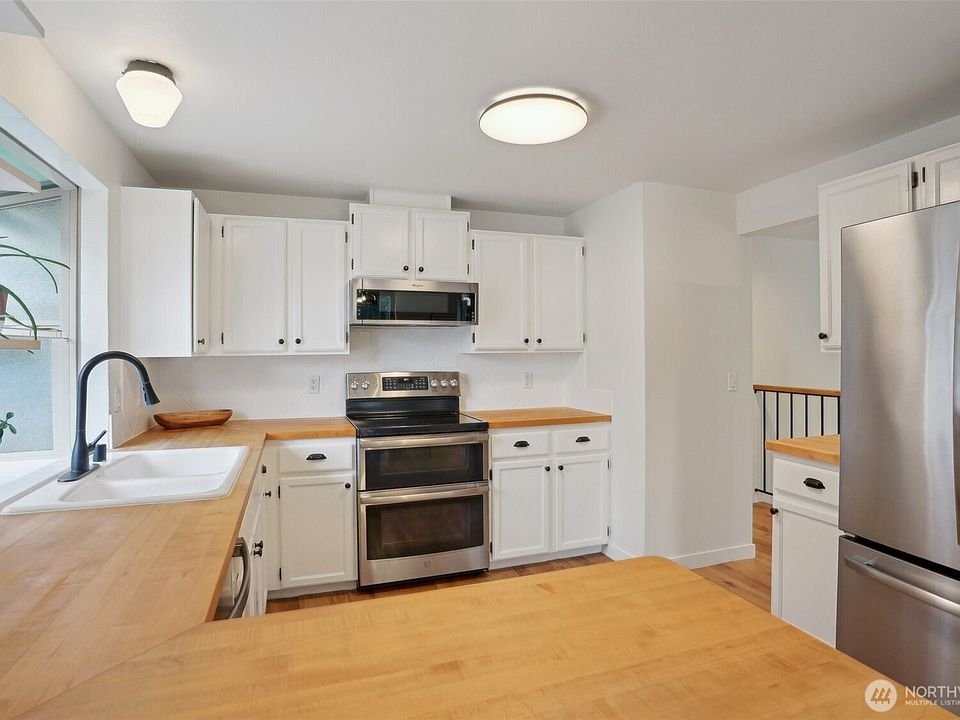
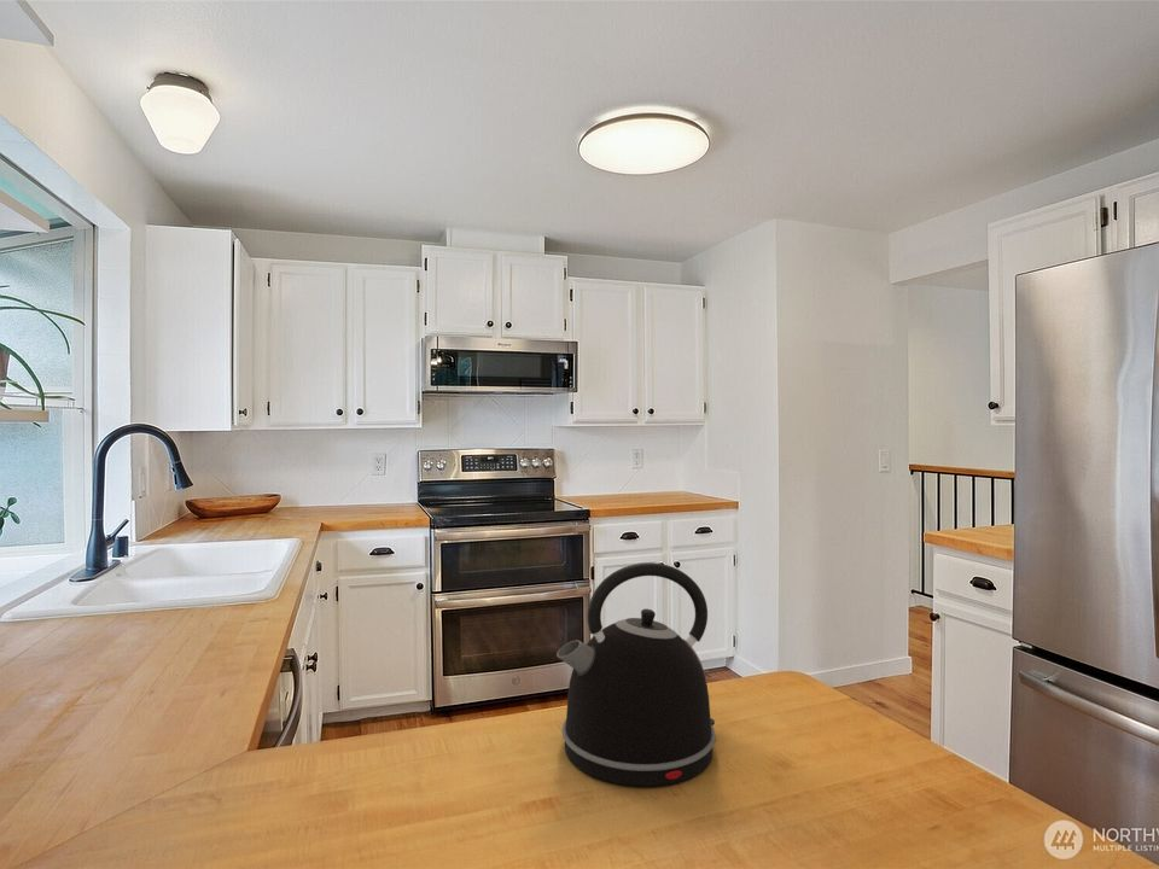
+ kettle [555,561,717,787]
